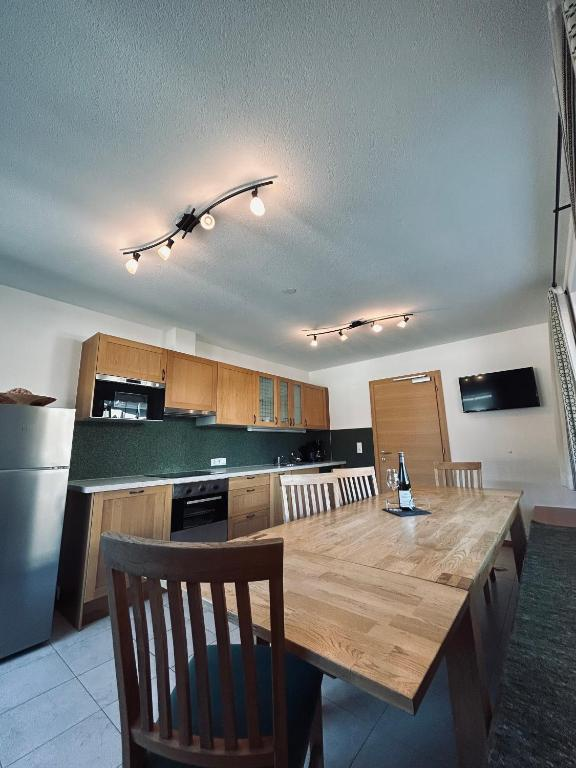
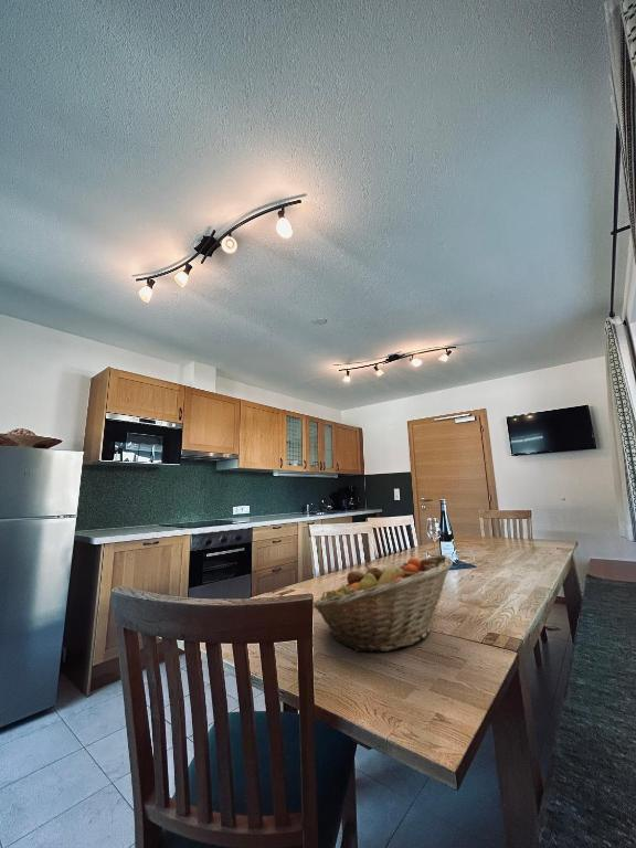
+ fruit basket [312,554,454,653]
